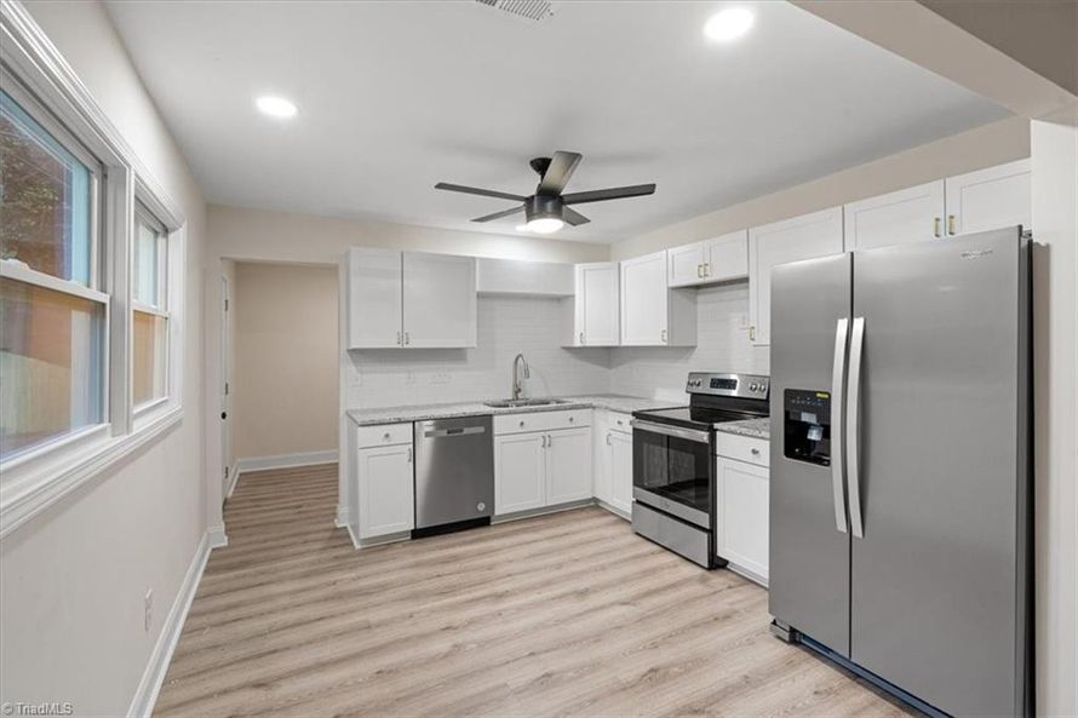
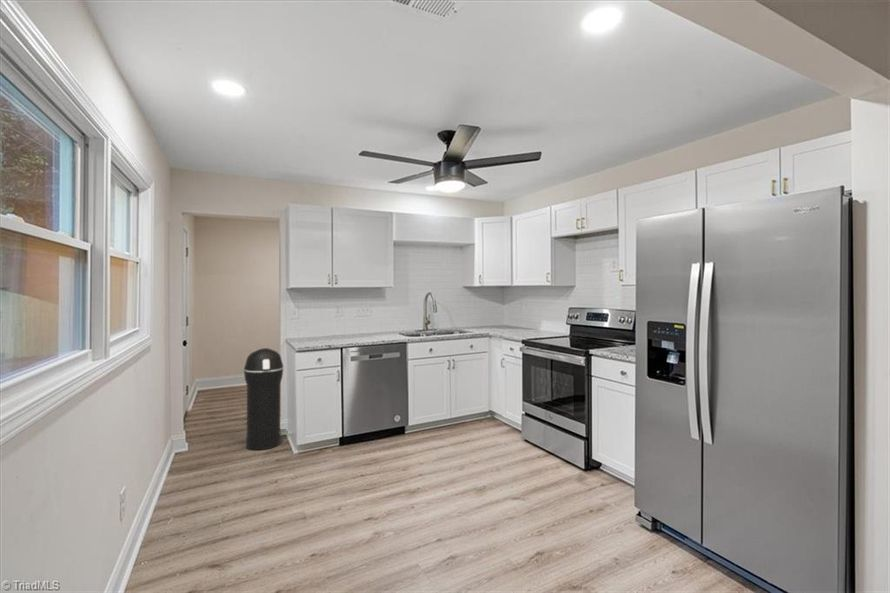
+ trash can [243,347,284,451]
